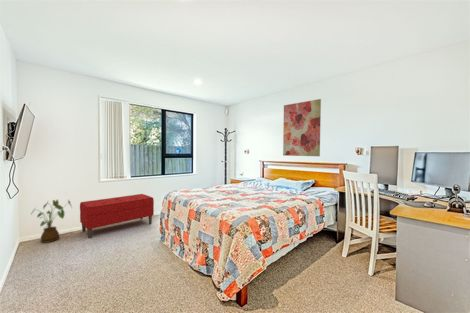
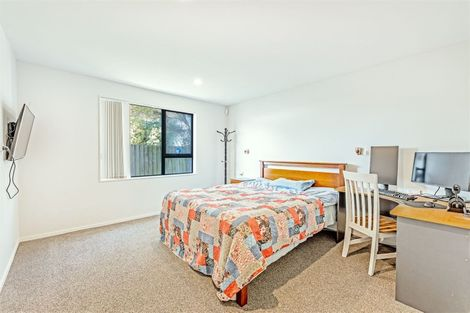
- house plant [30,199,73,244]
- wall art [282,98,322,157]
- bench [79,193,155,239]
